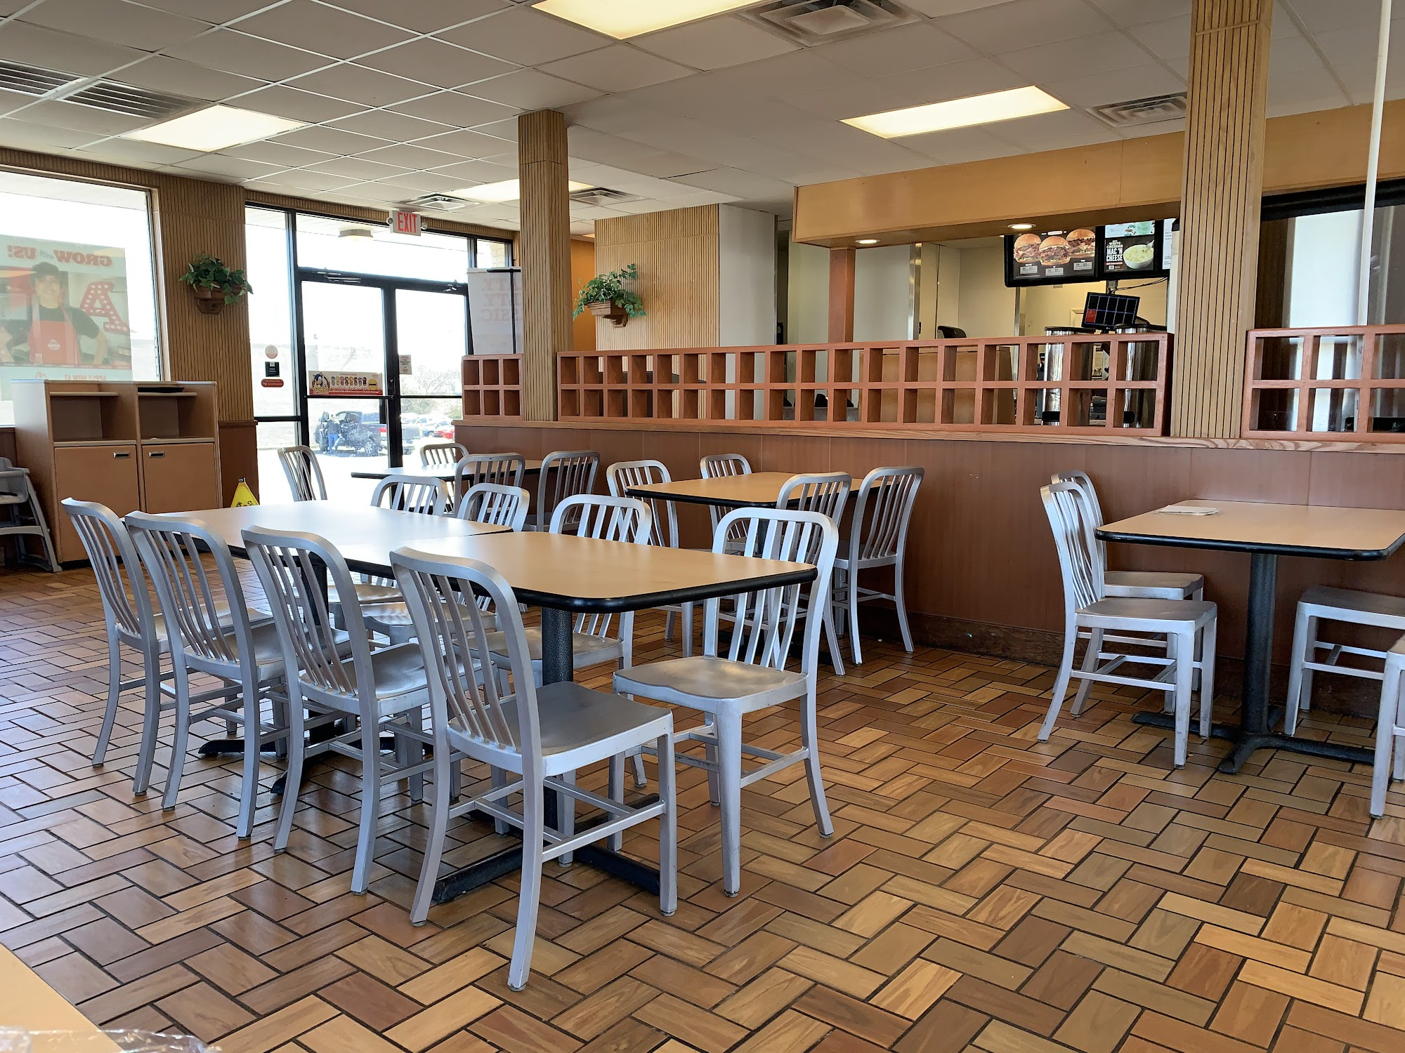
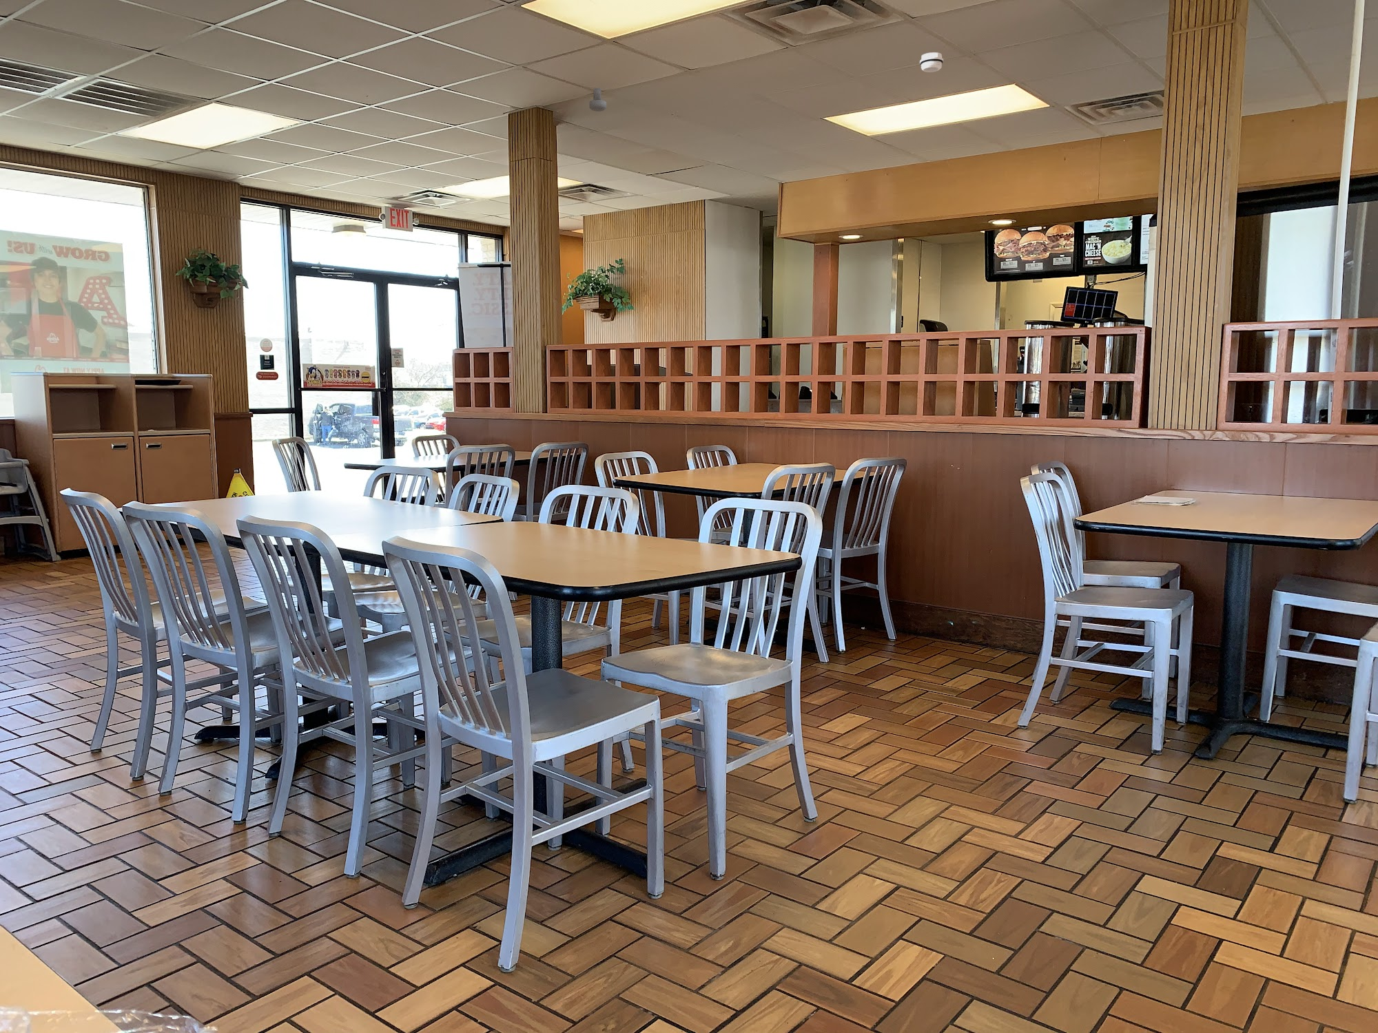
+ security camera [588,88,607,112]
+ smoke detector [919,52,944,73]
